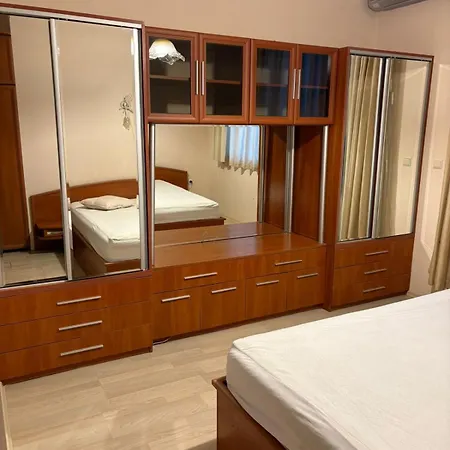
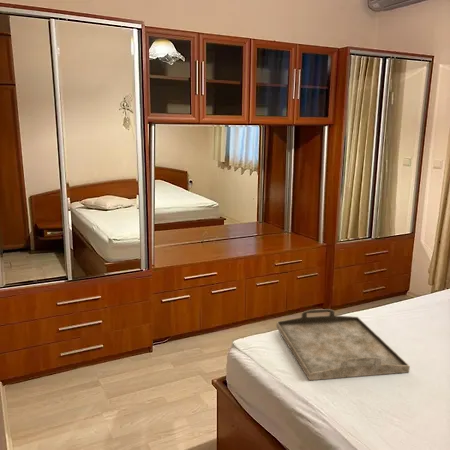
+ serving tray [275,308,411,381]
